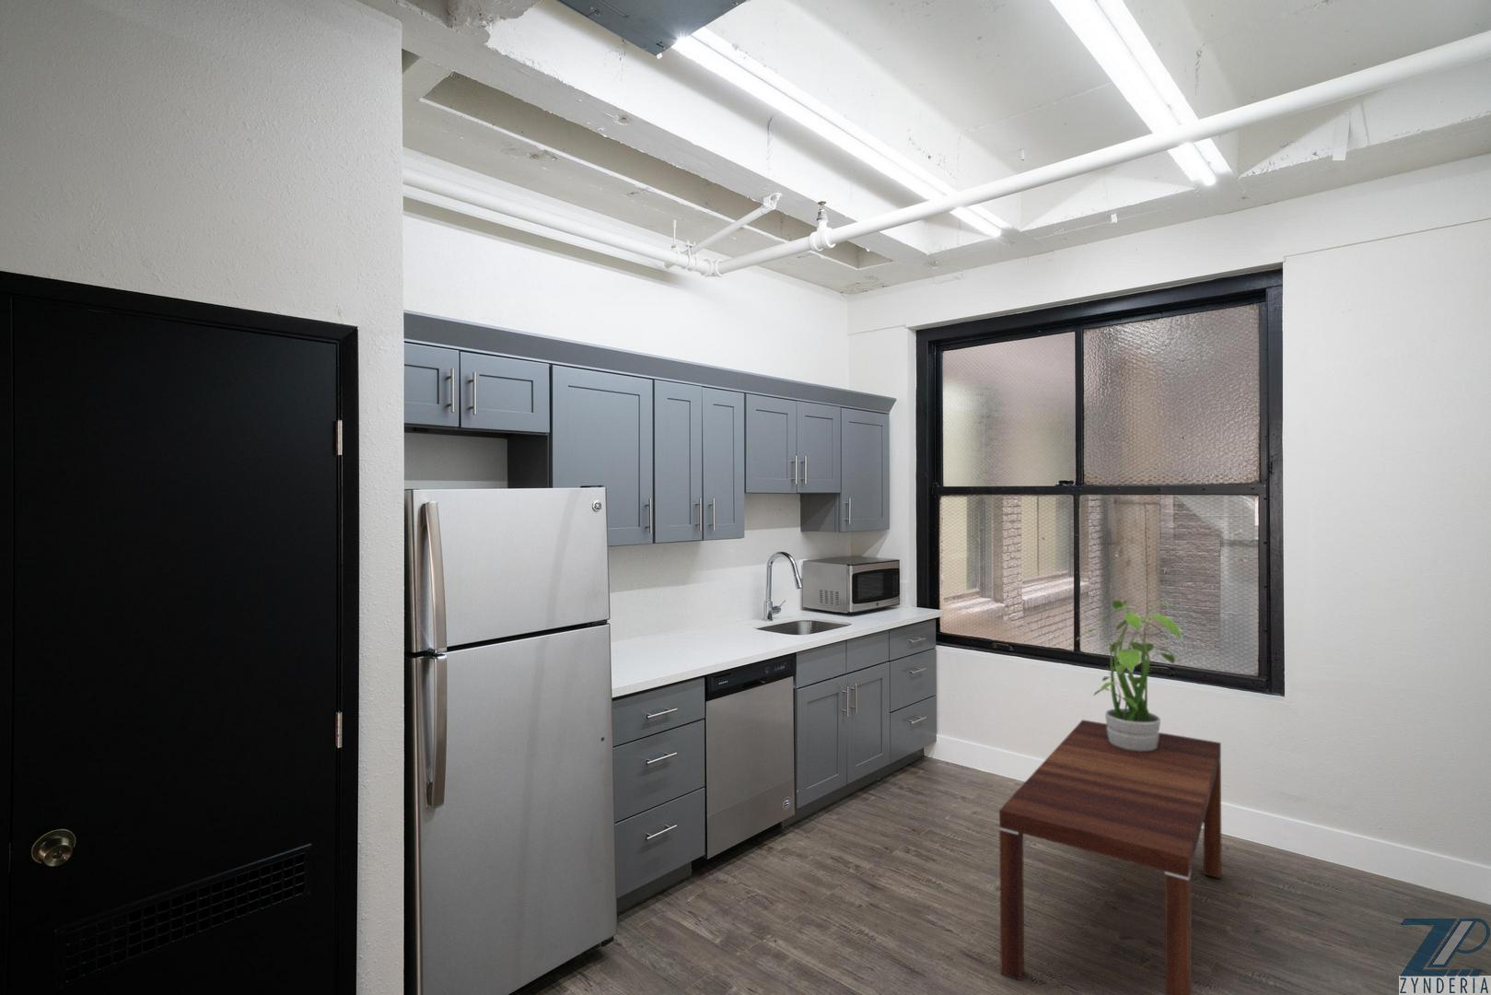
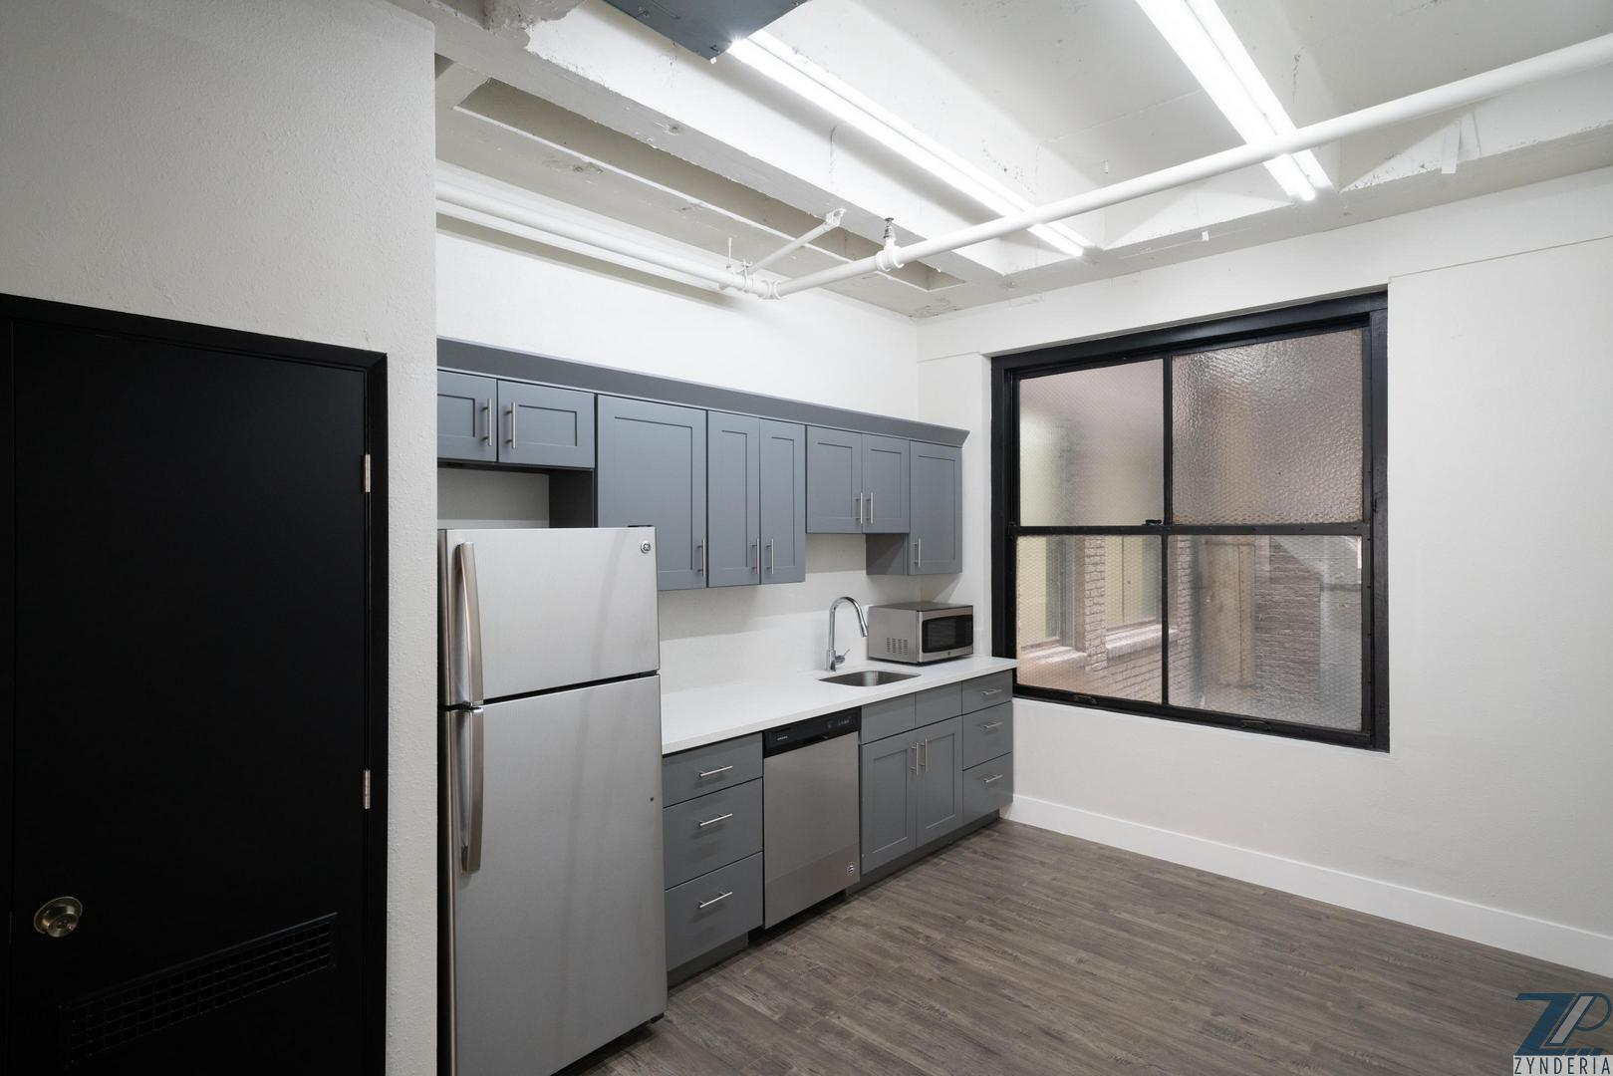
- potted plant [1076,599,1186,752]
- coffee table [998,718,1223,995]
